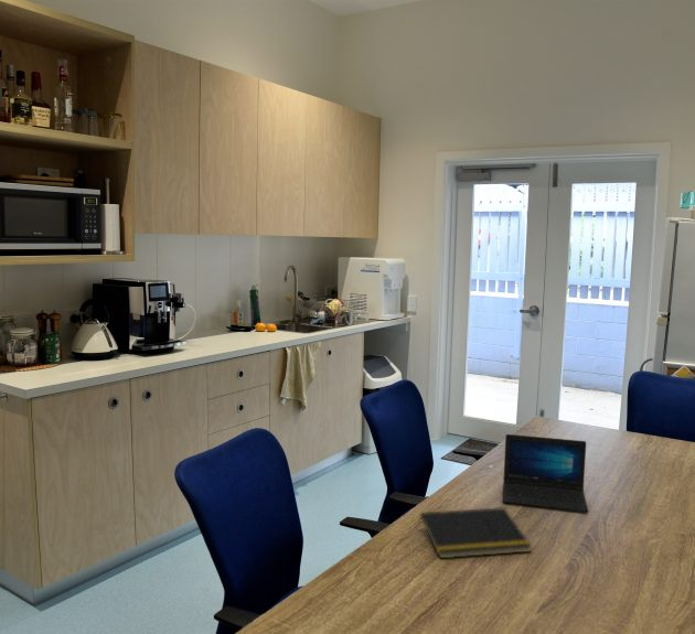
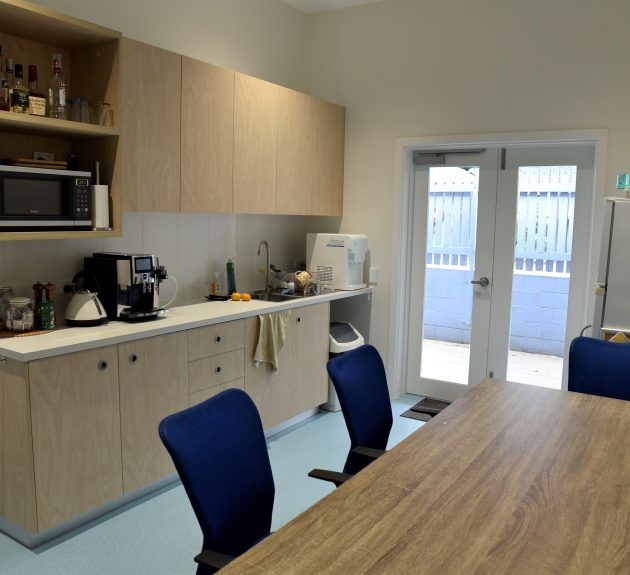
- notepad [417,506,533,559]
- laptop [501,433,589,513]
